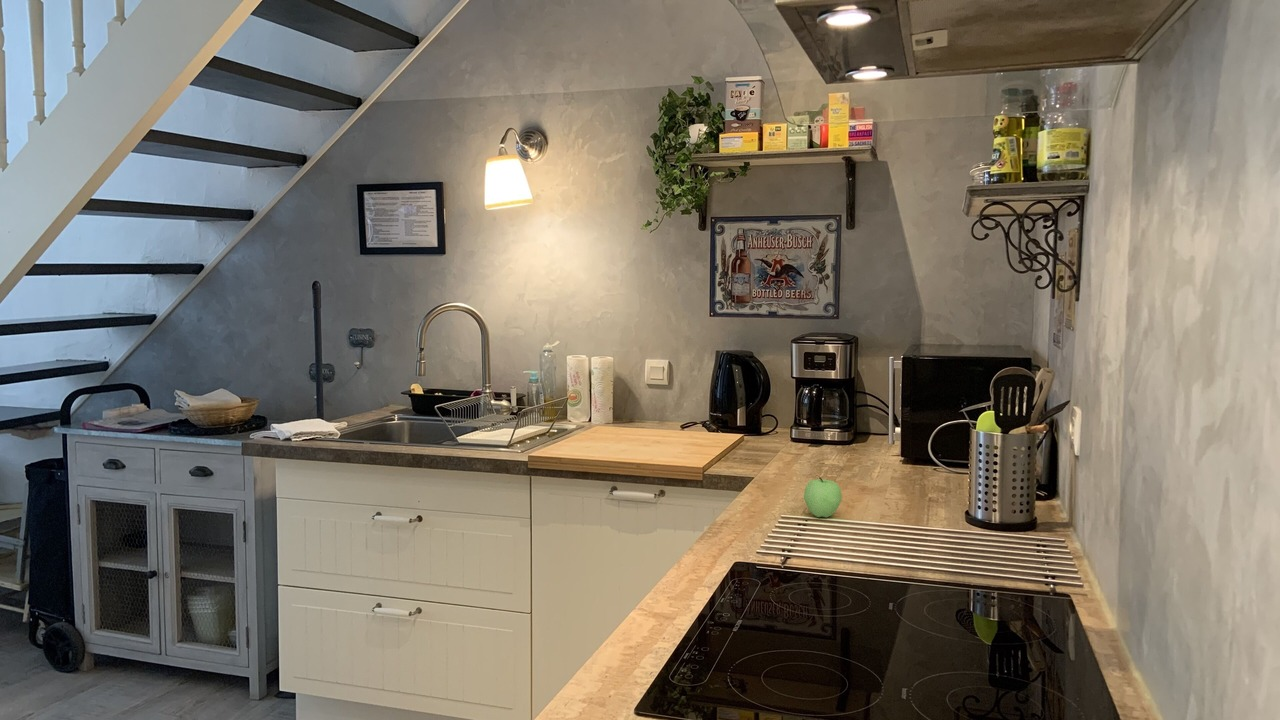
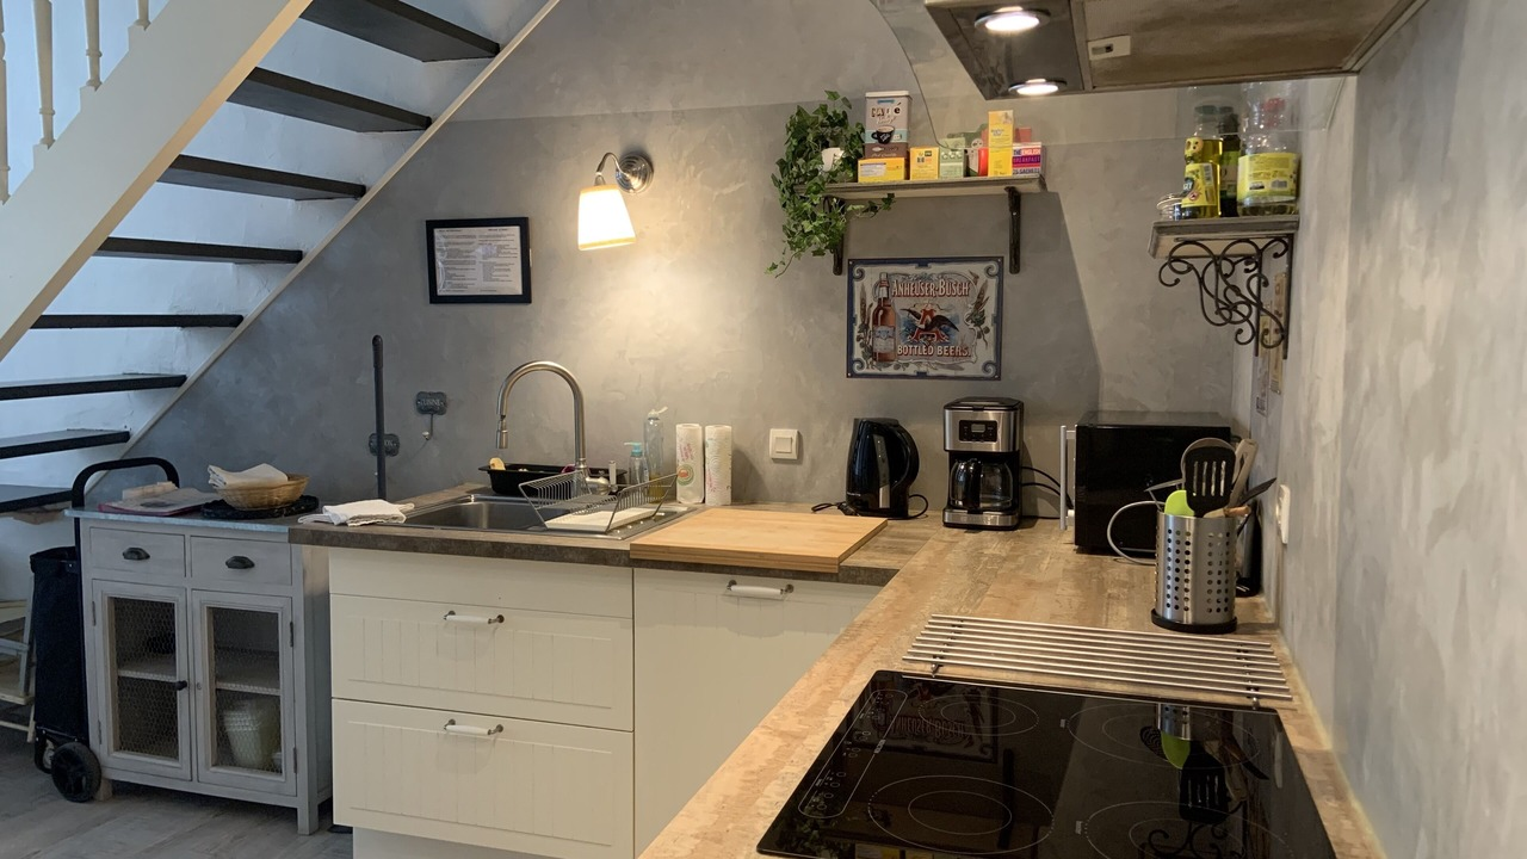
- apple [803,476,843,518]
